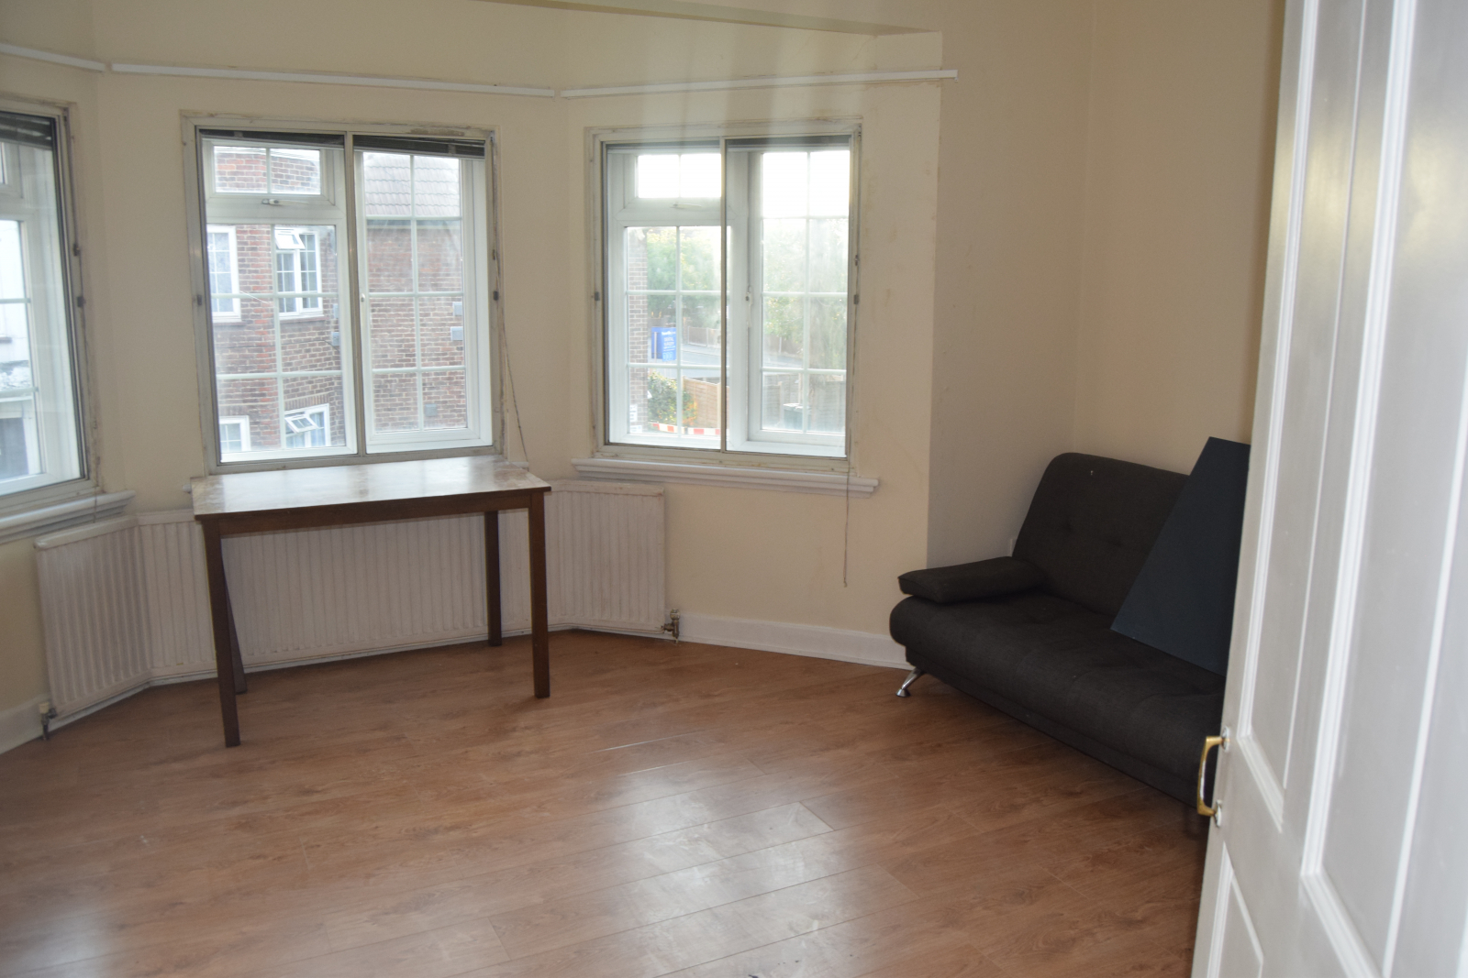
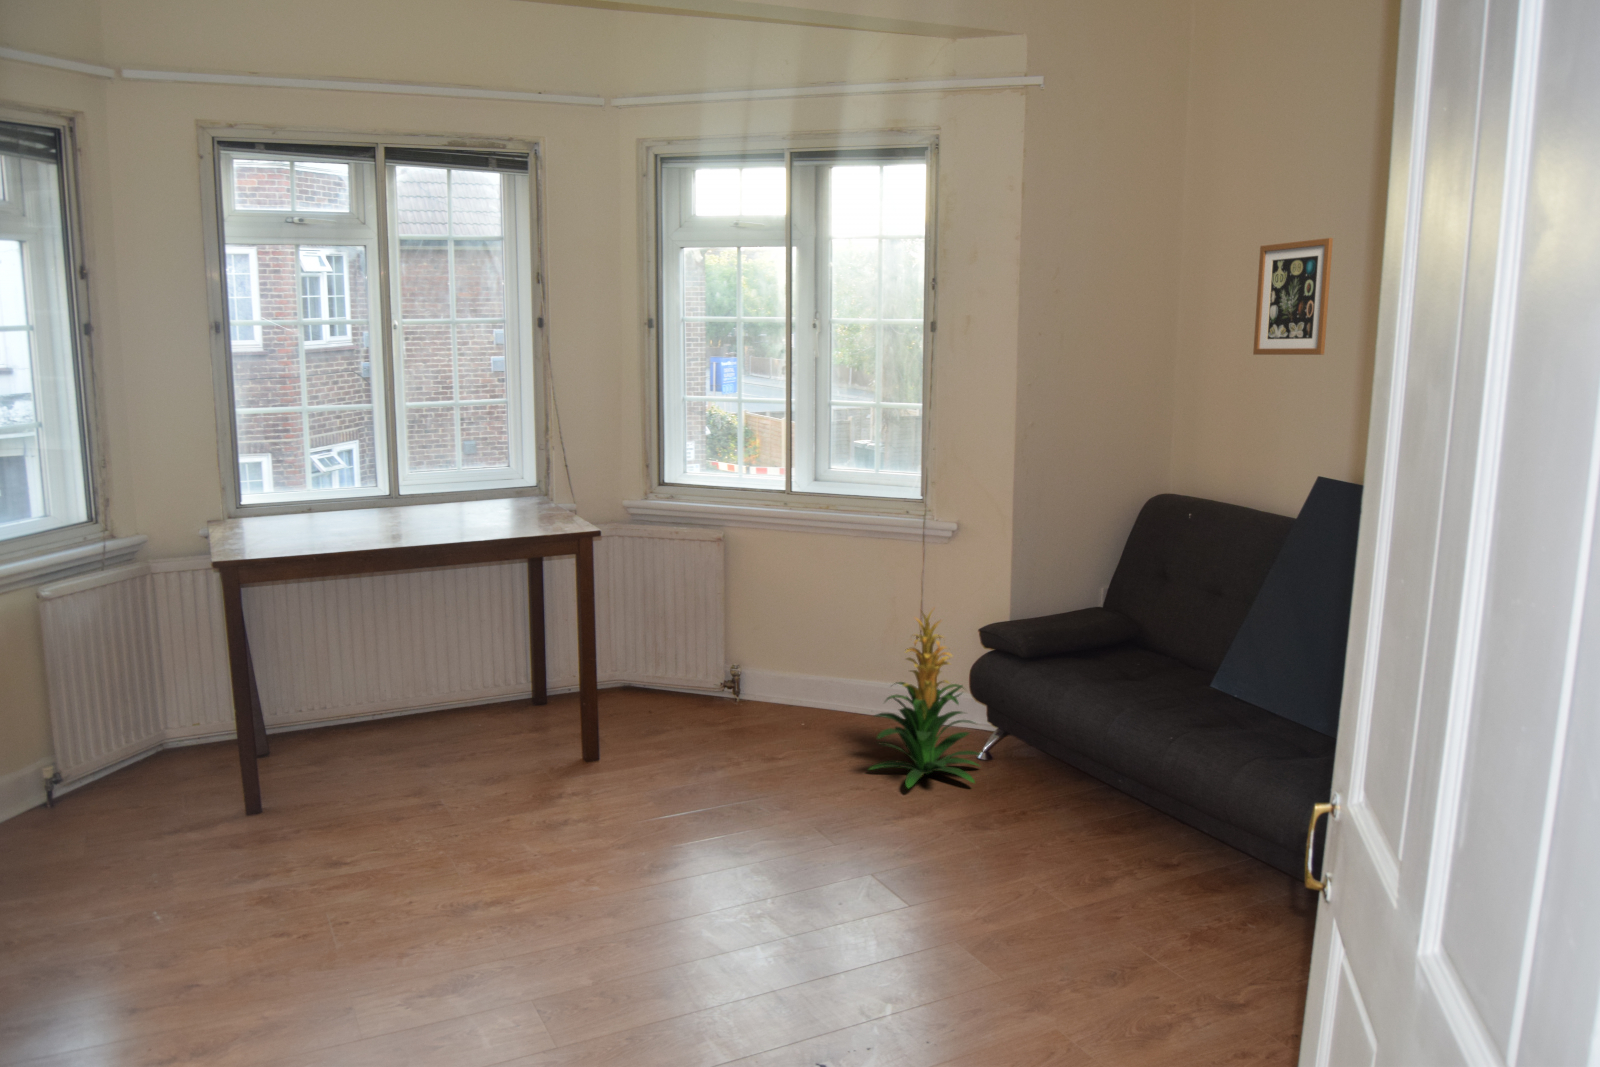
+ indoor plant [867,607,982,790]
+ wall art [1252,237,1335,356]
